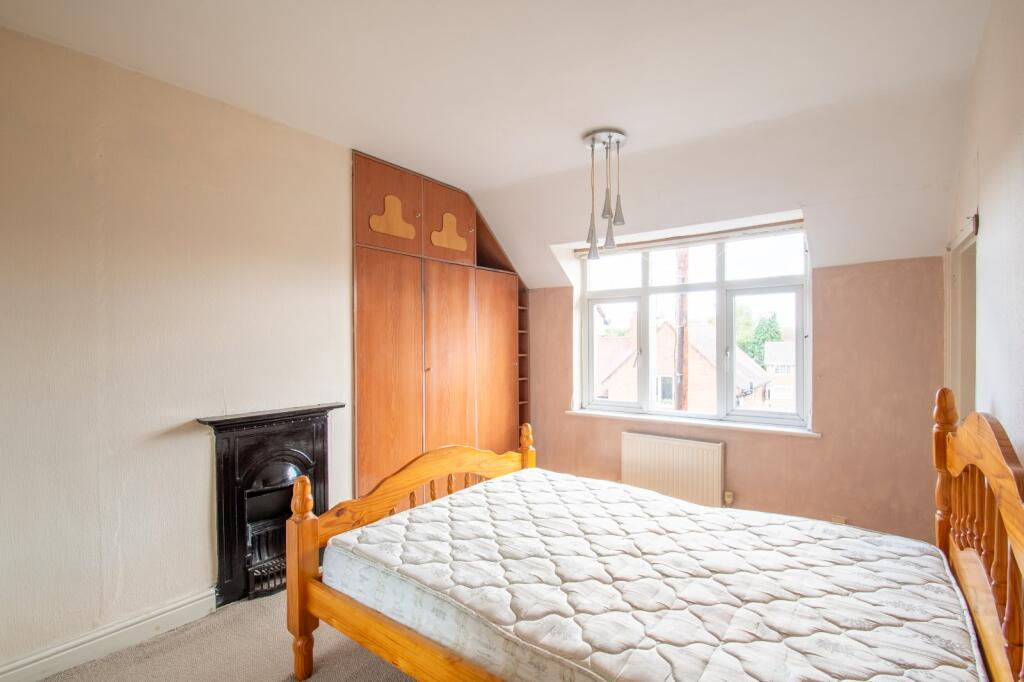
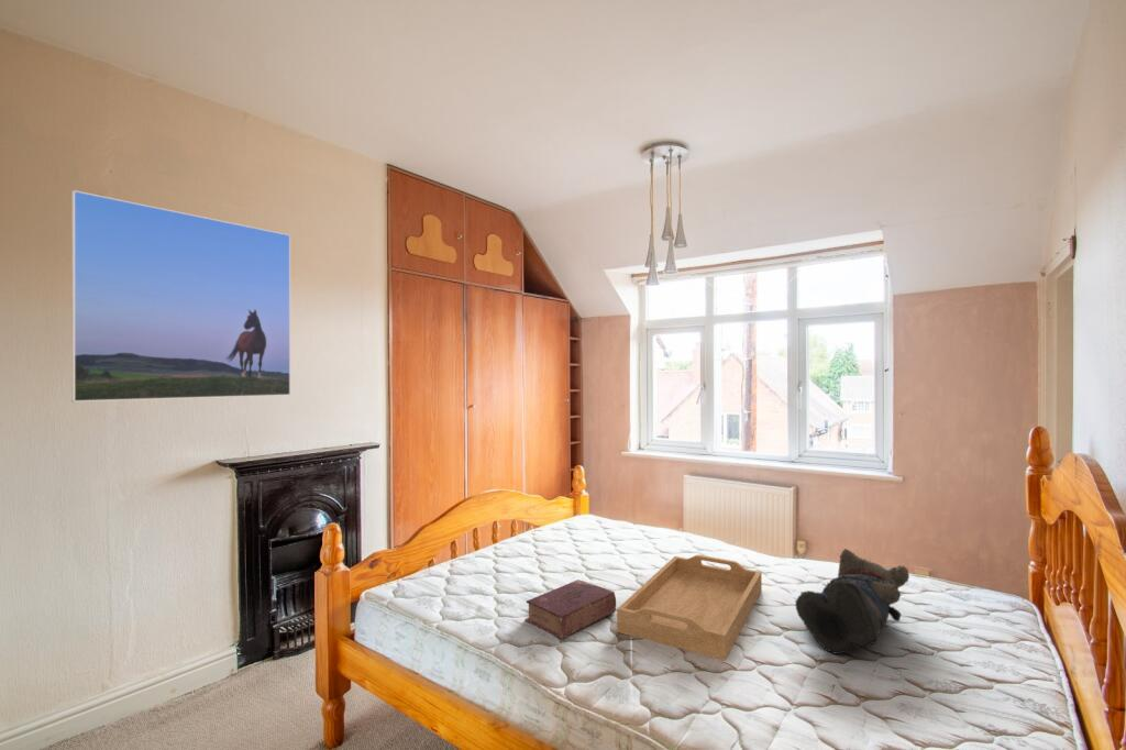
+ serving tray [616,554,763,662]
+ book [523,578,617,640]
+ teddy bear [794,548,910,655]
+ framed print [70,189,291,402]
